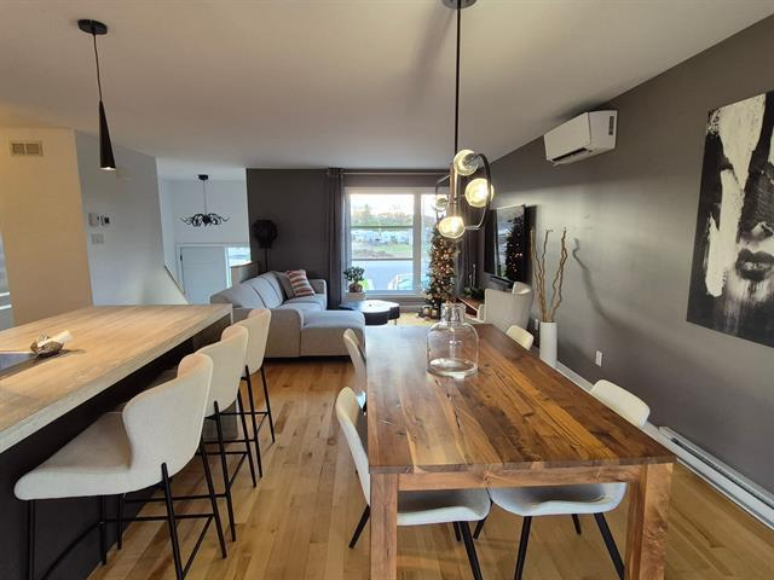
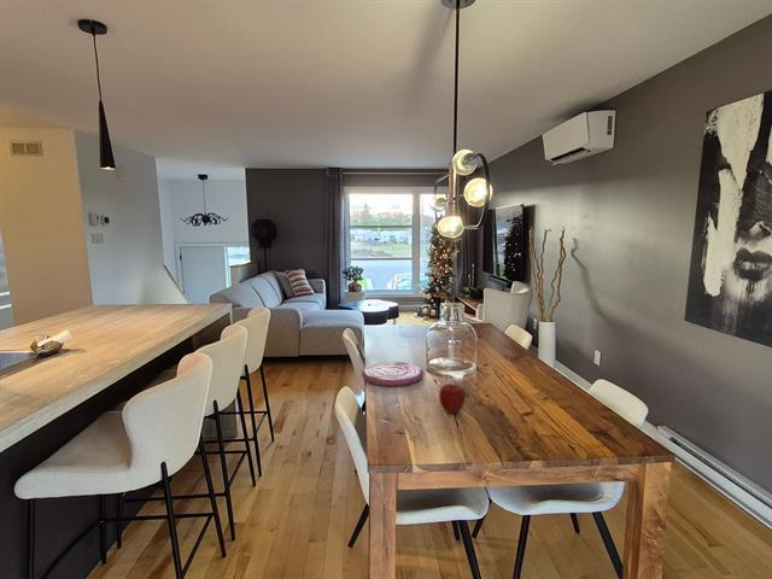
+ apple [438,382,467,415]
+ plate [361,361,425,387]
